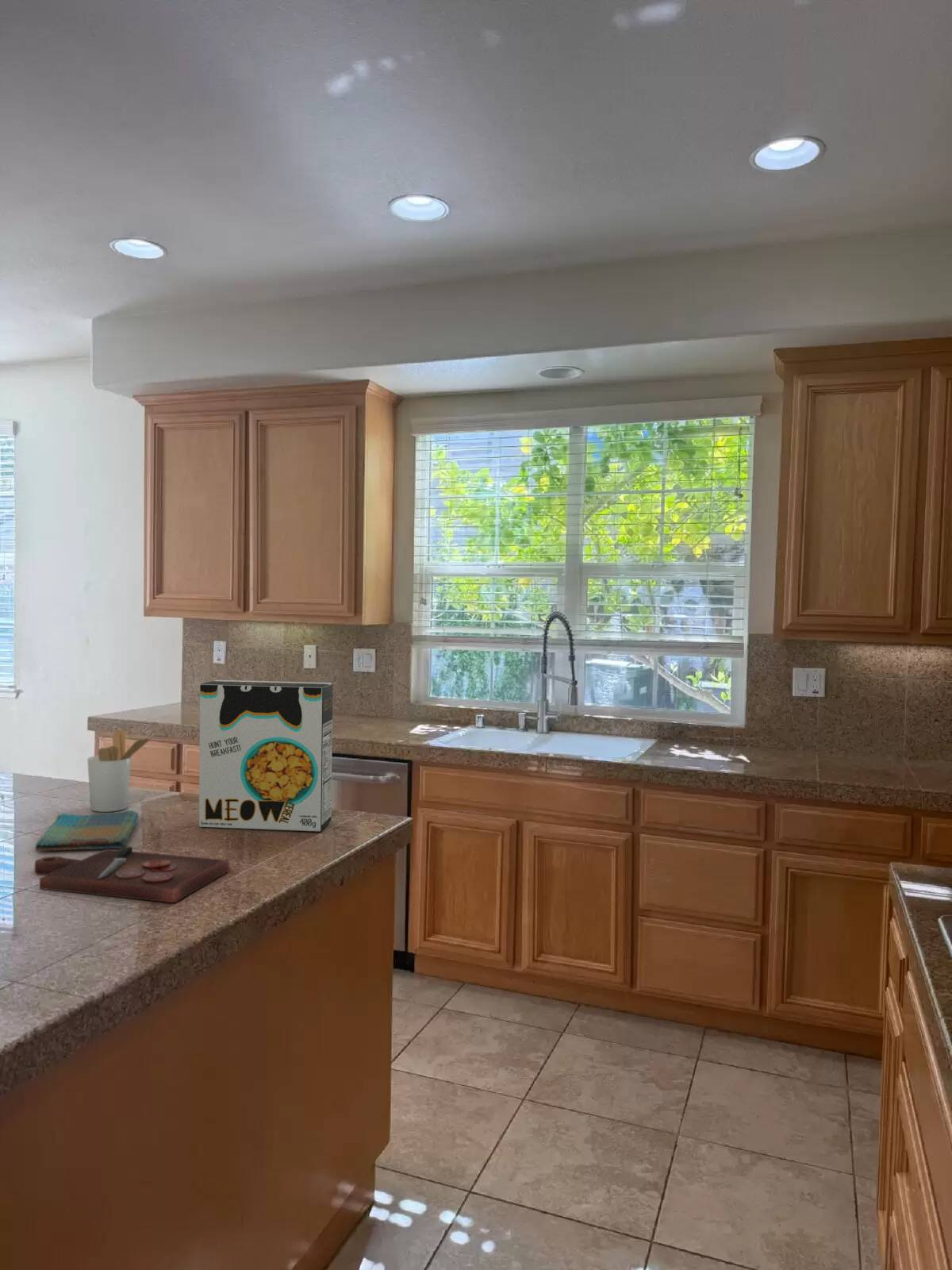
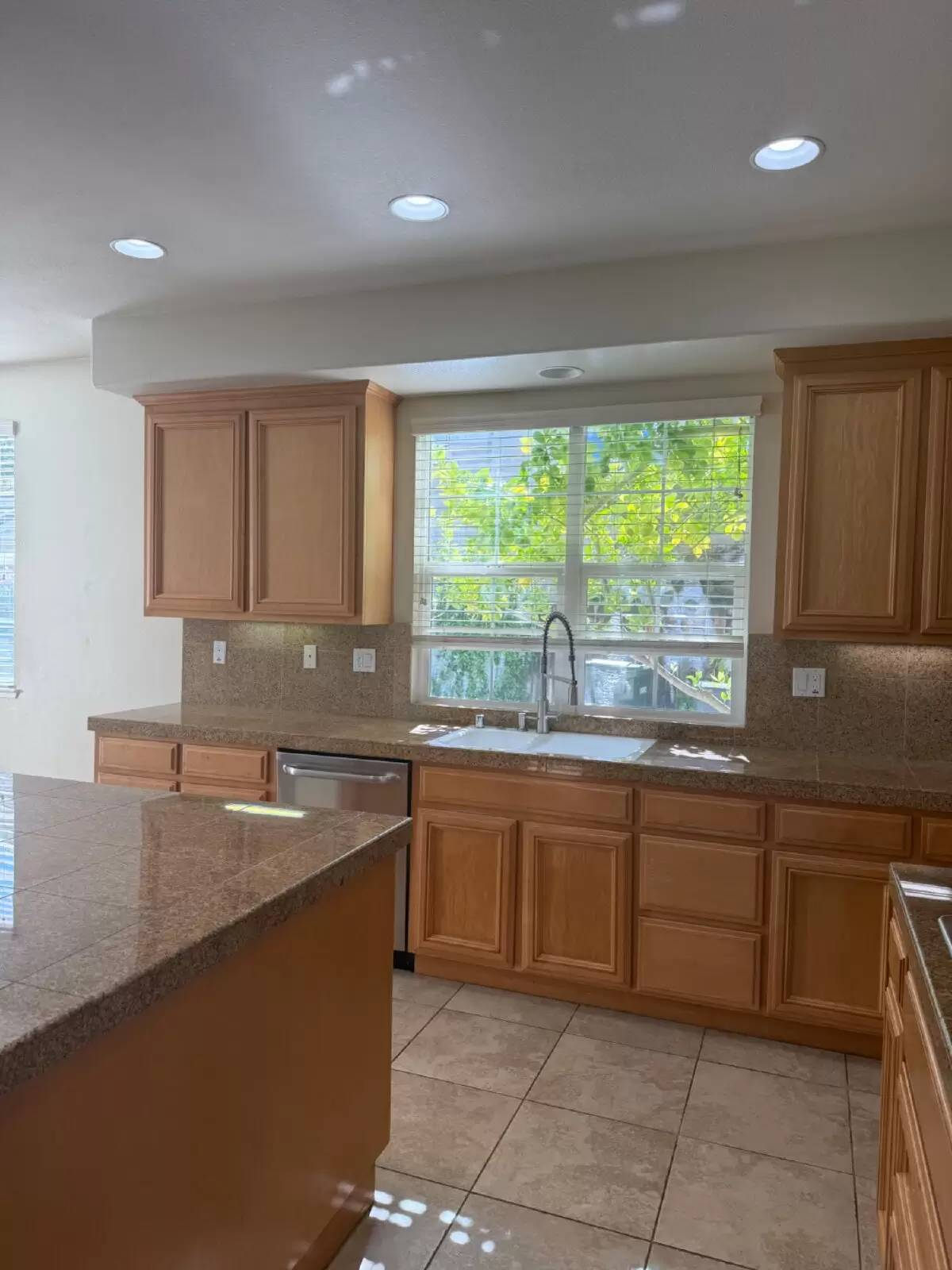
- utensil holder [86,729,155,813]
- dish towel [34,810,139,852]
- cutting board [34,845,230,903]
- cereal box [198,679,333,833]
